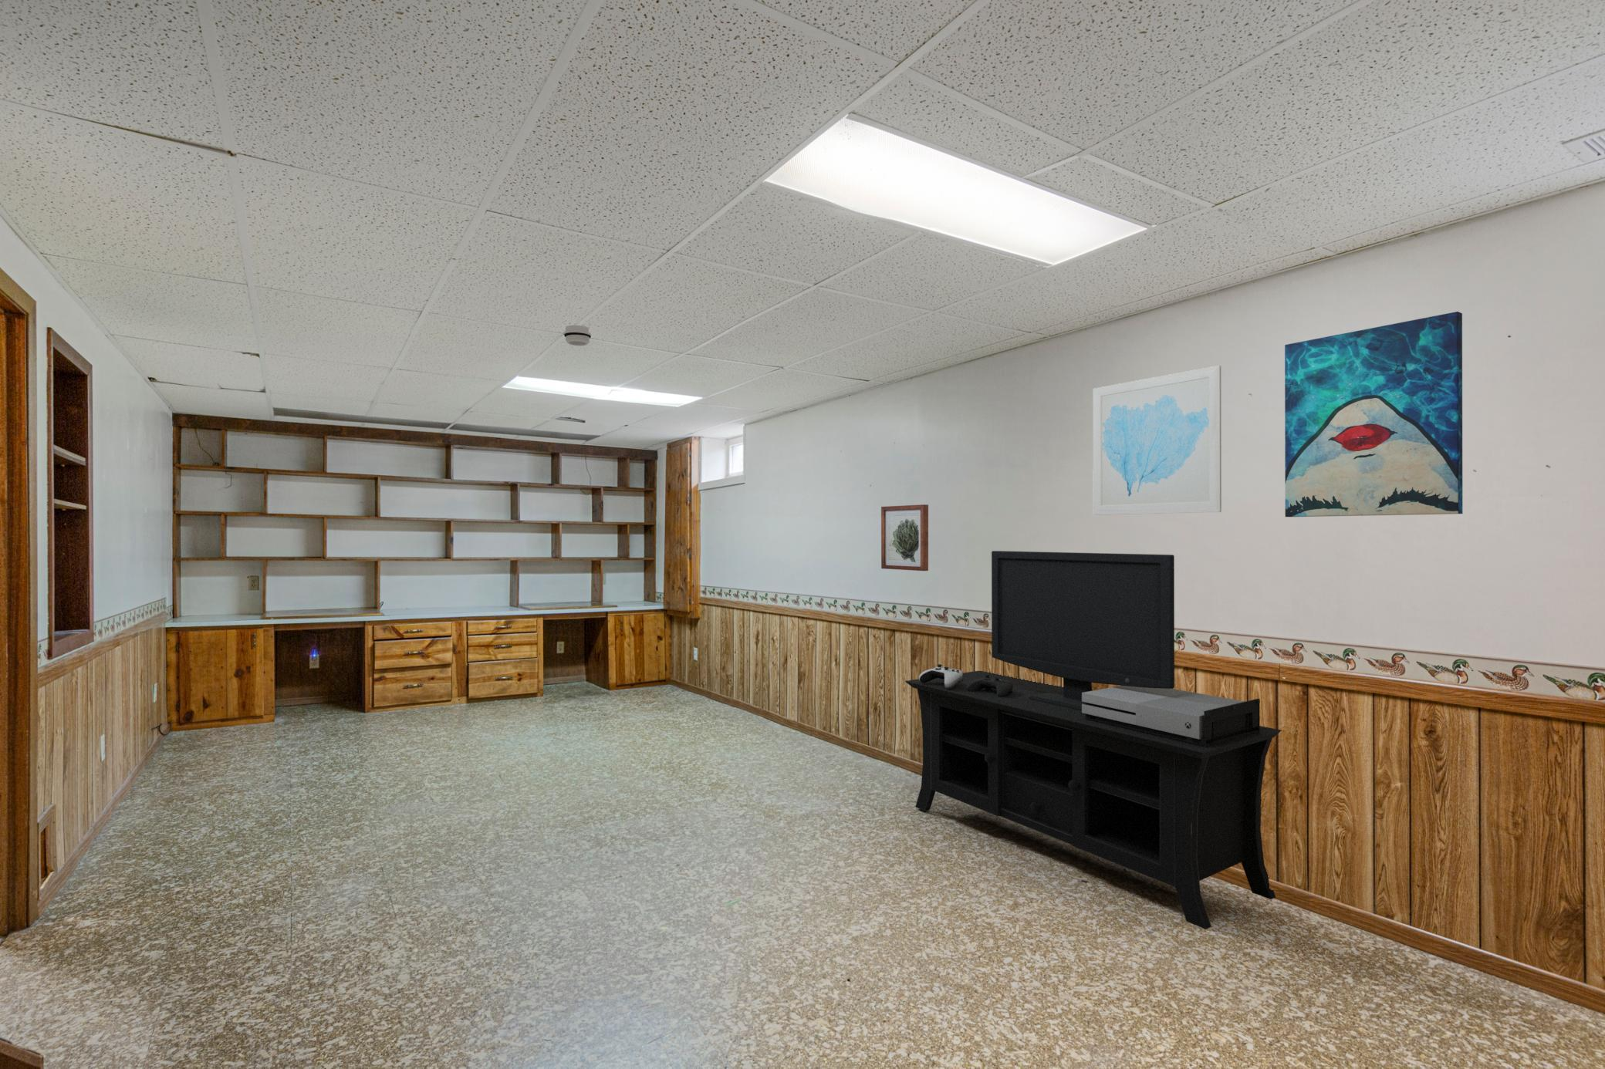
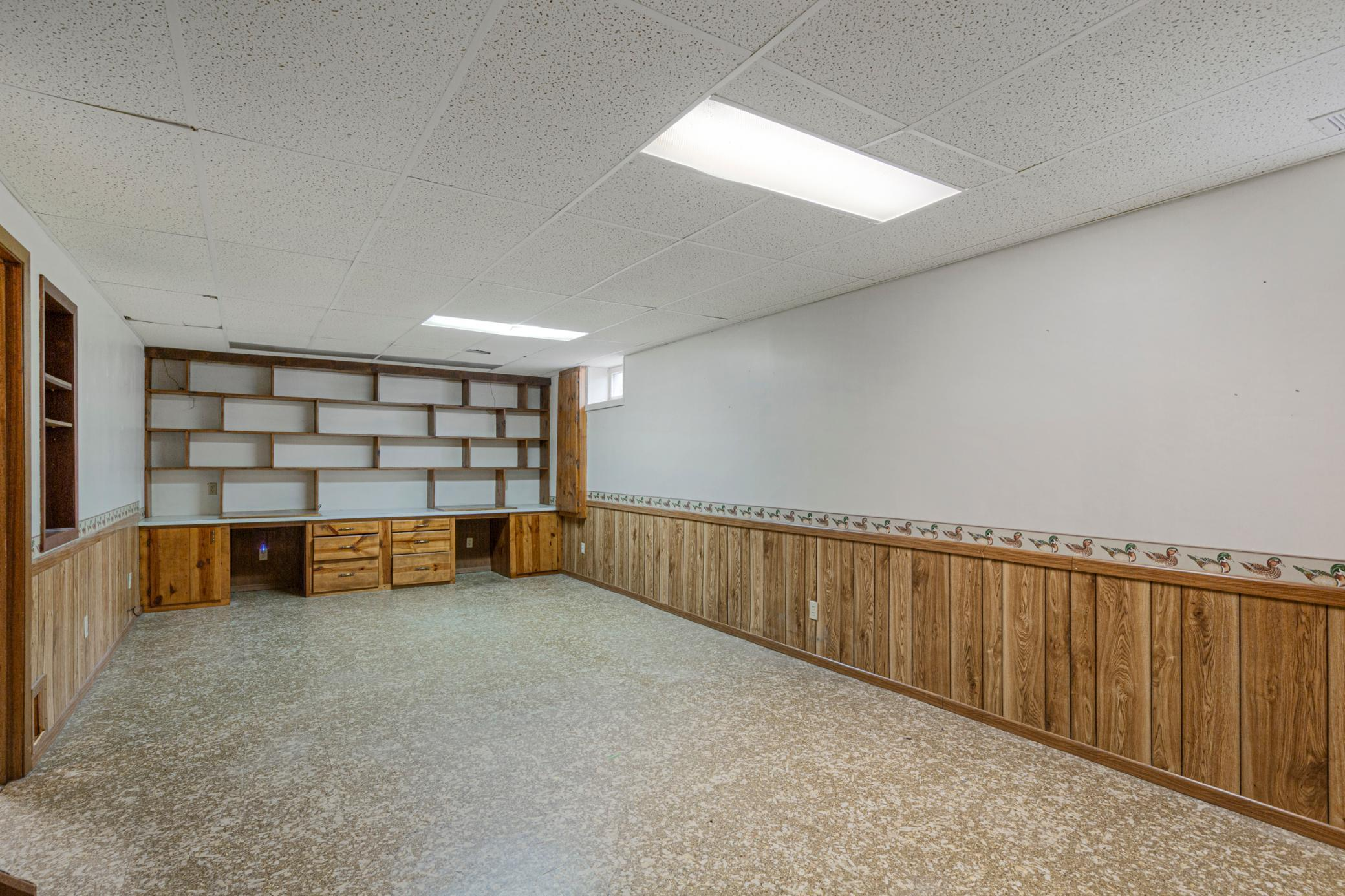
- smoke detector [563,325,592,346]
- wall art [1092,365,1222,515]
- wall art [1284,311,1463,518]
- wall art [881,503,930,571]
- media console [905,550,1282,931]
